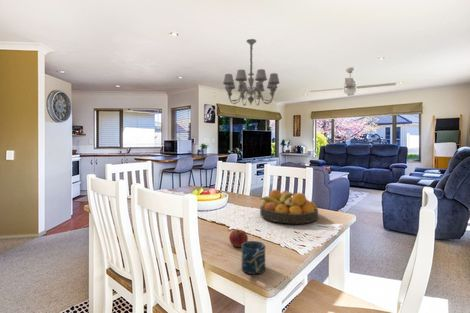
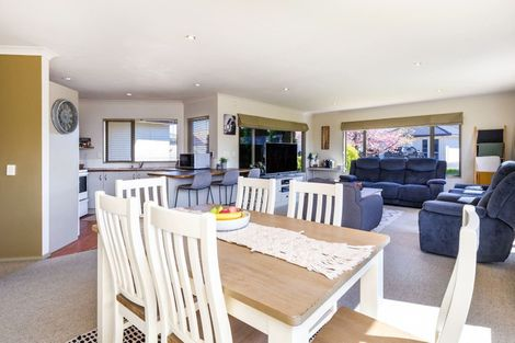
- electric fan [309,67,397,97]
- fruit bowl [259,189,319,225]
- cup [241,240,266,275]
- apple [228,227,249,248]
- chandelier [222,38,280,107]
